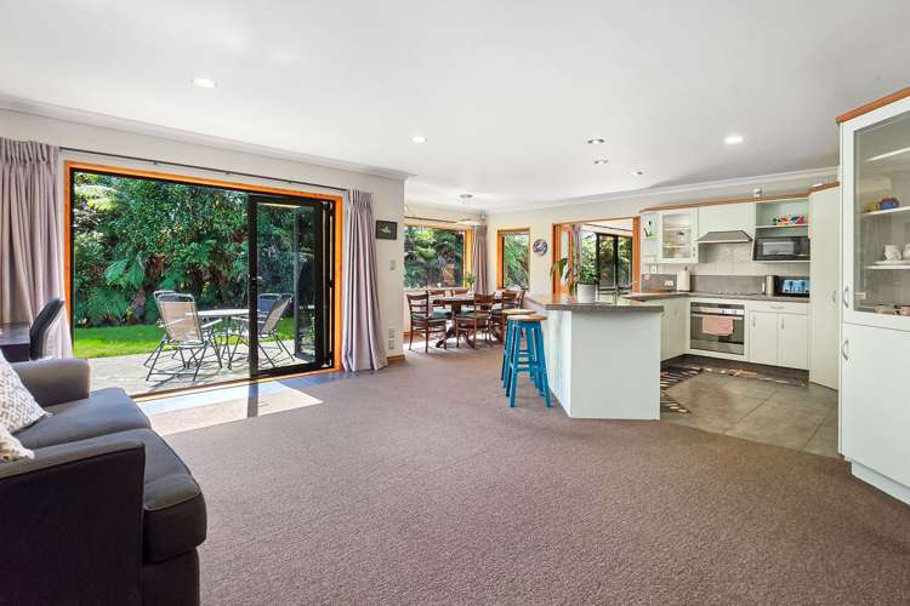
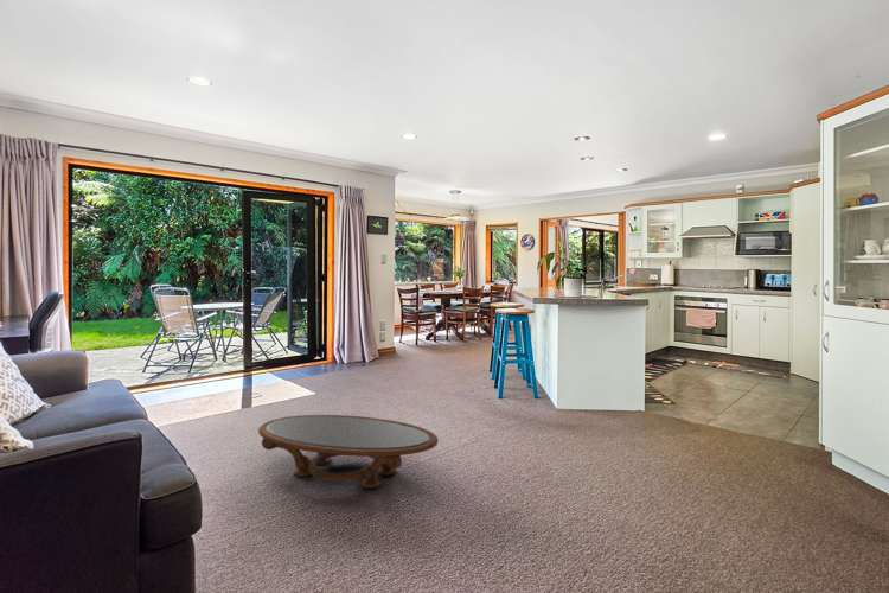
+ coffee table [257,414,440,490]
